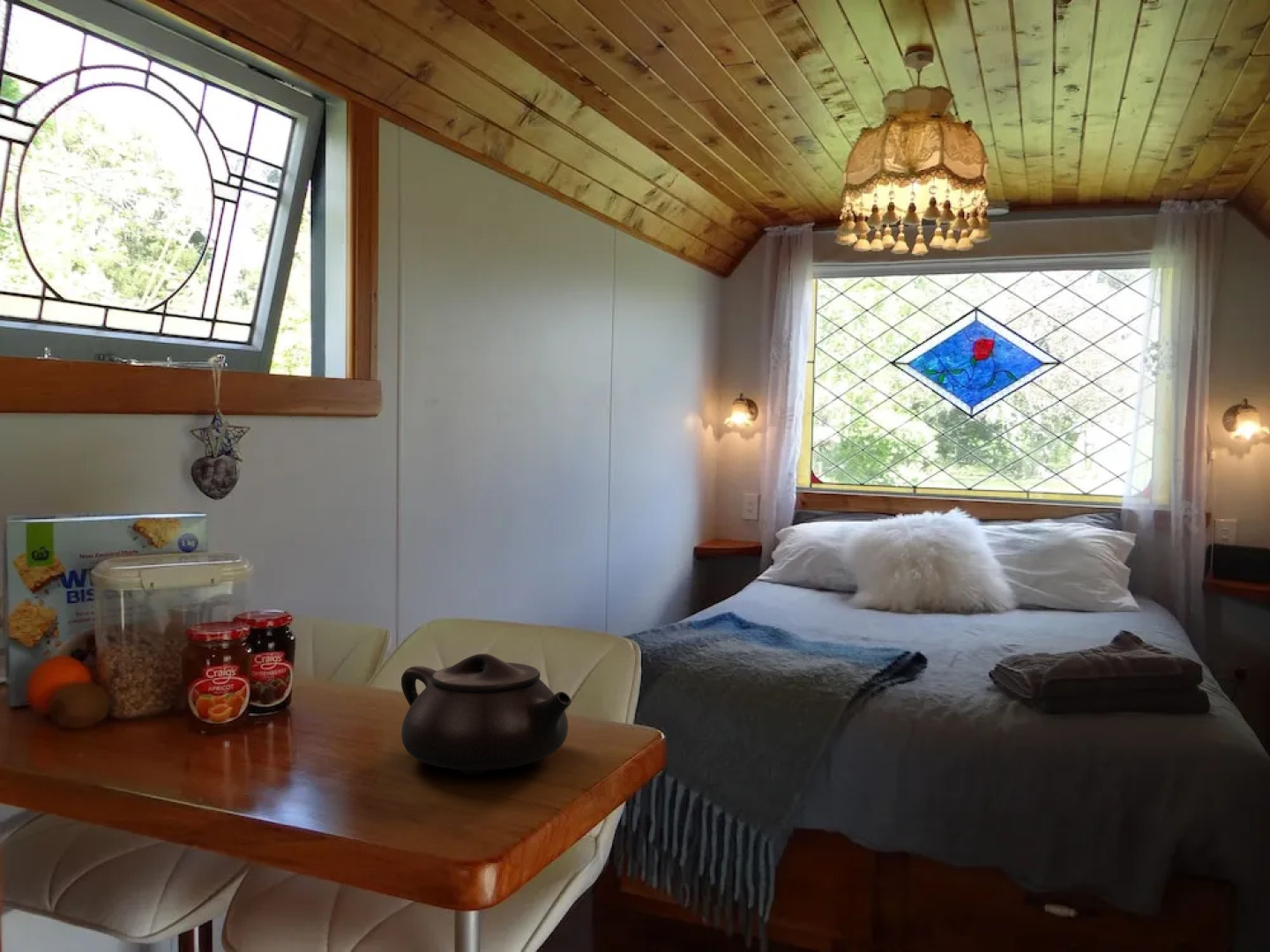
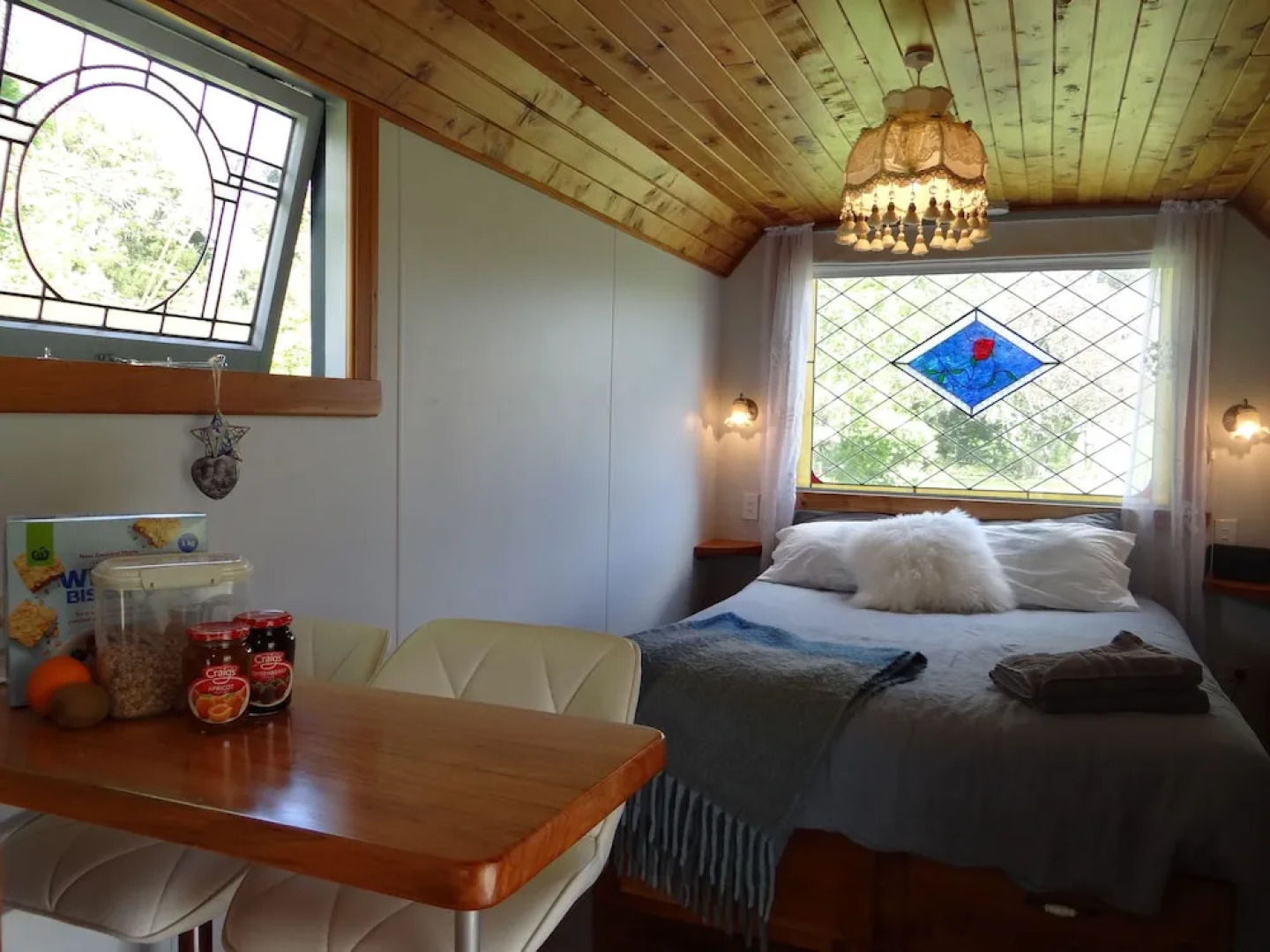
- teapot [400,652,571,776]
